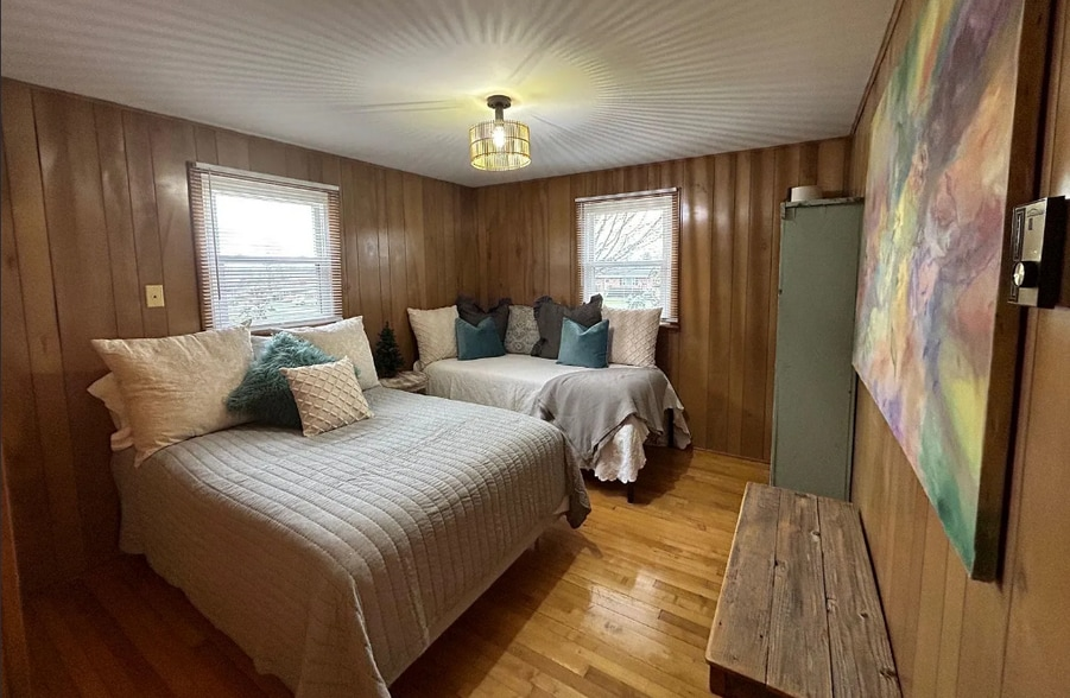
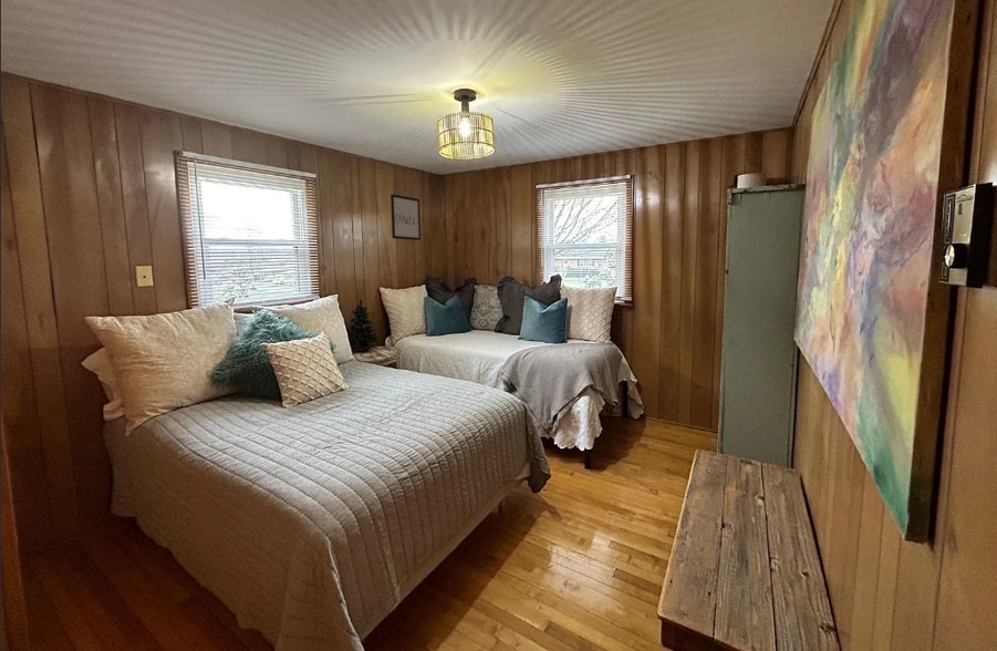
+ wall art [390,193,422,241]
